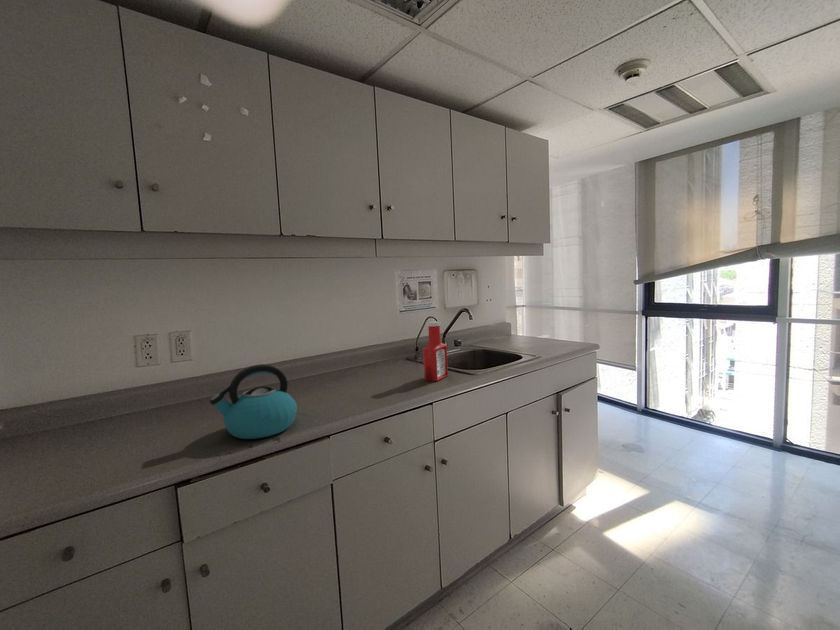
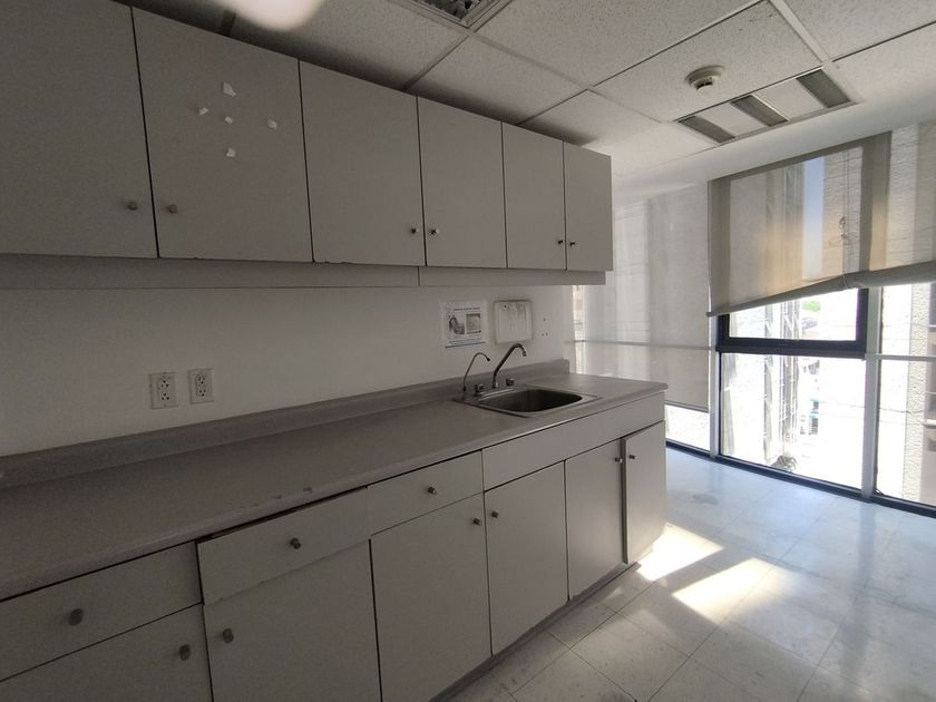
- kettle [209,363,298,440]
- soap bottle [422,321,449,383]
